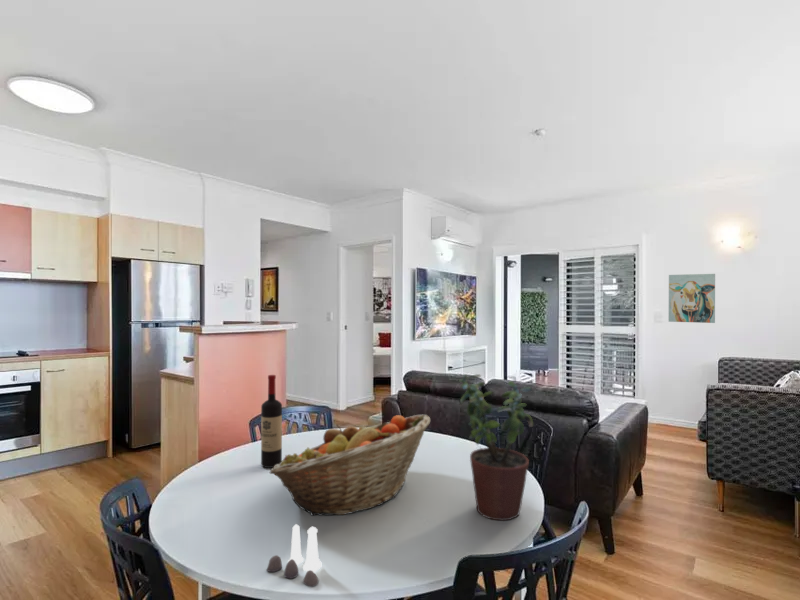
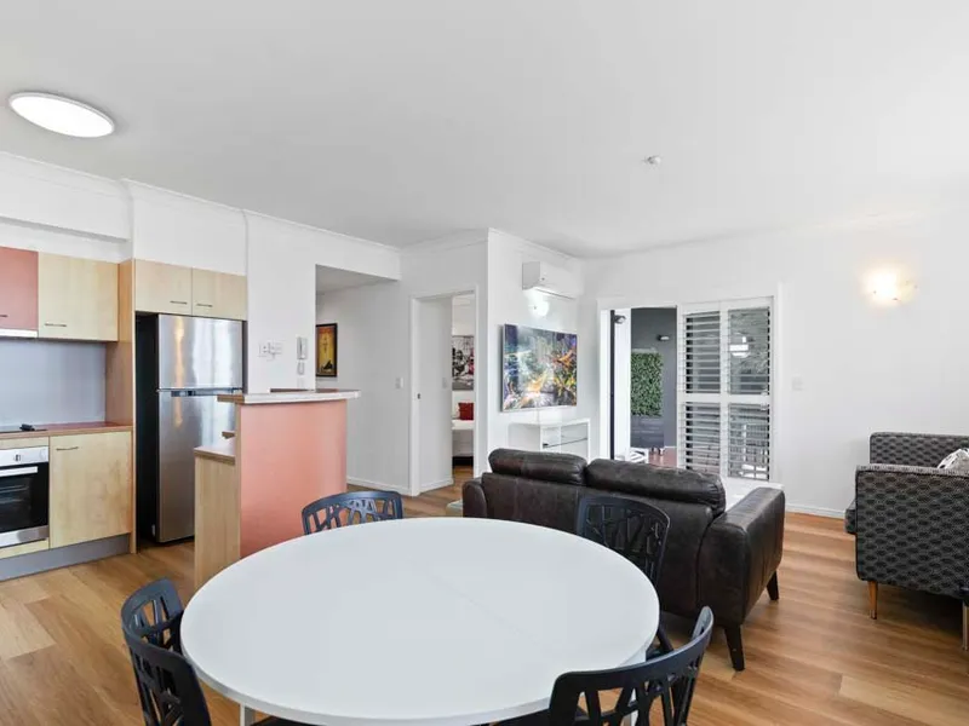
- wall art [668,273,716,324]
- salt and pepper shaker set [265,523,322,588]
- potted plant [458,373,534,522]
- wine bottle [260,374,283,469]
- fruit basket [269,414,431,517]
